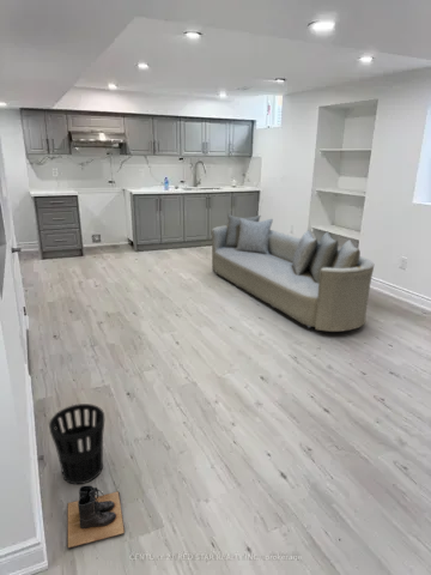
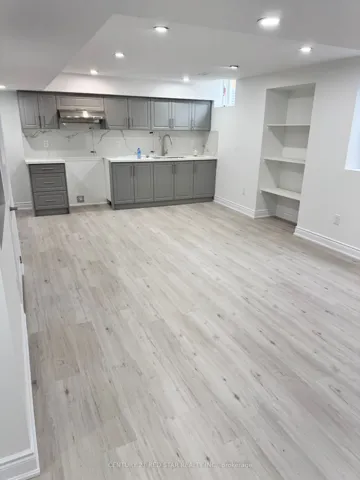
- boots [66,484,126,550]
- wastebasket [48,402,105,485]
- sofa [211,213,375,333]
